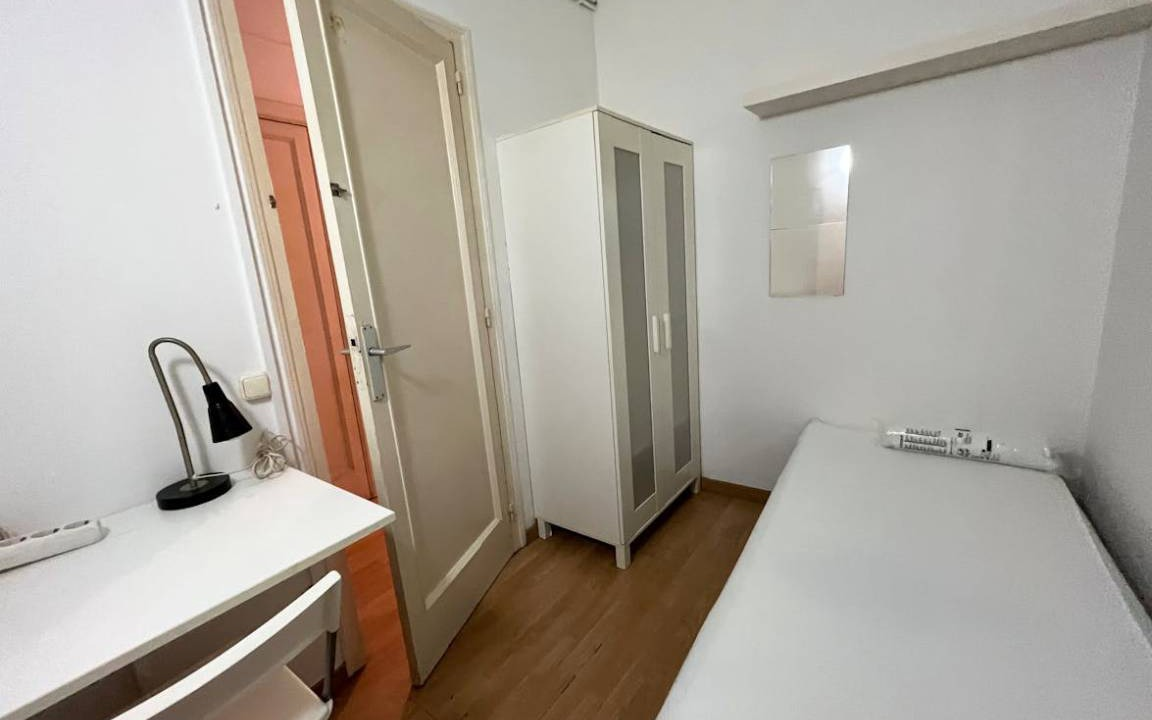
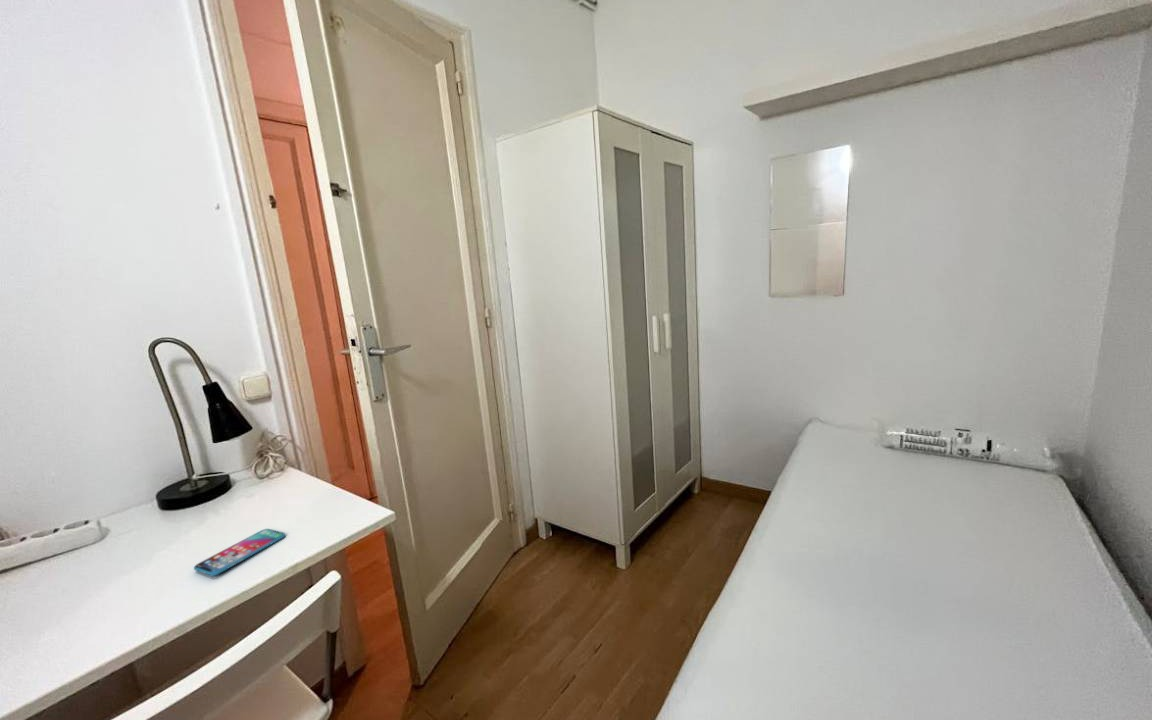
+ smartphone [193,528,286,577]
